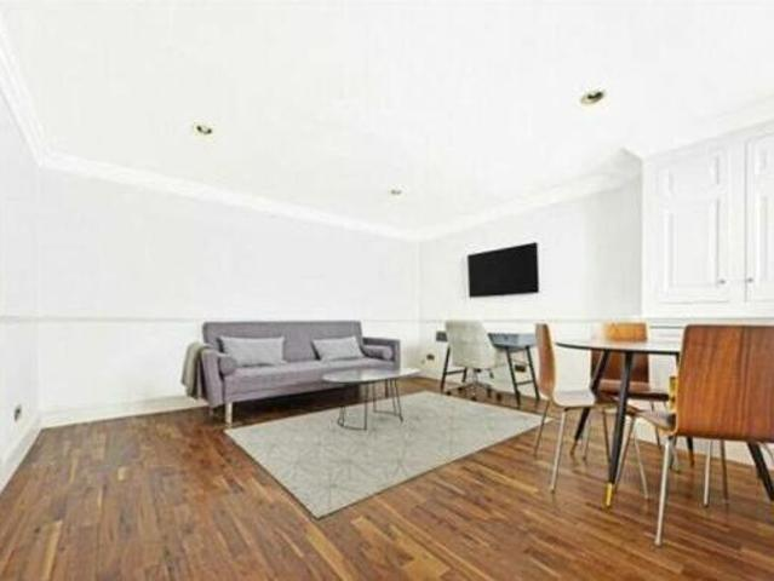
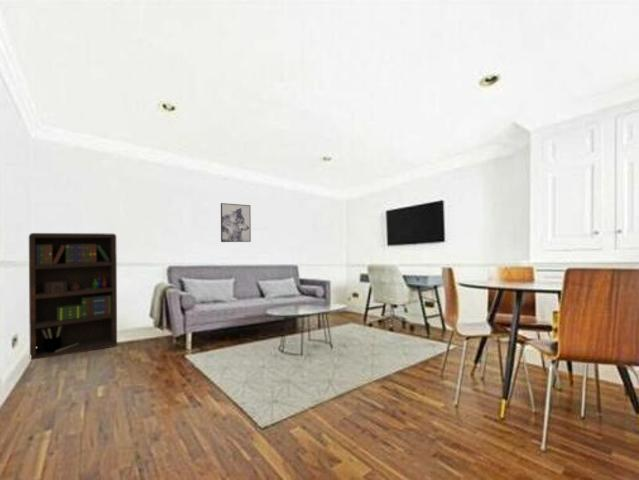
+ wall art [220,202,252,243]
+ bookcase [28,232,118,361]
